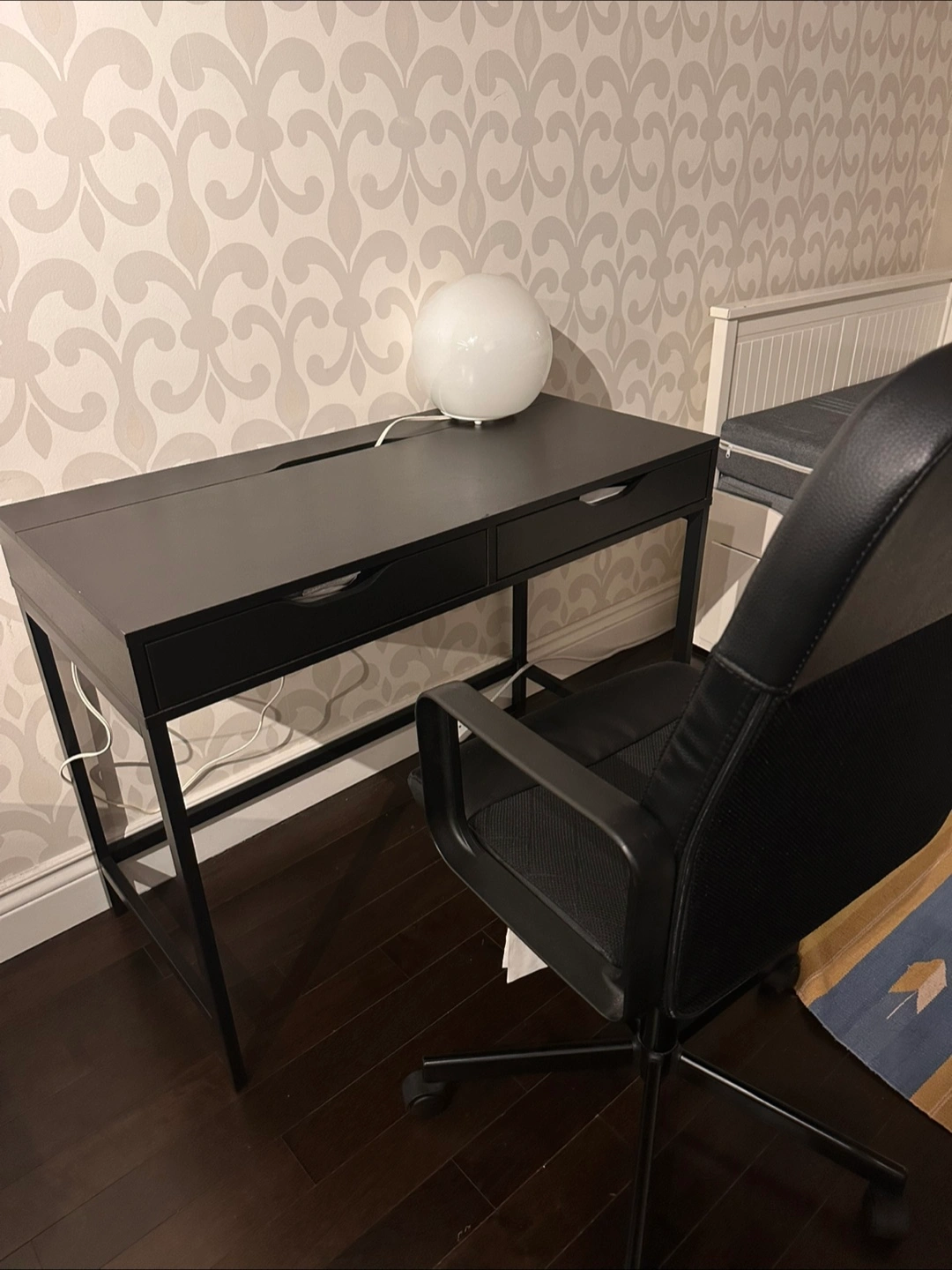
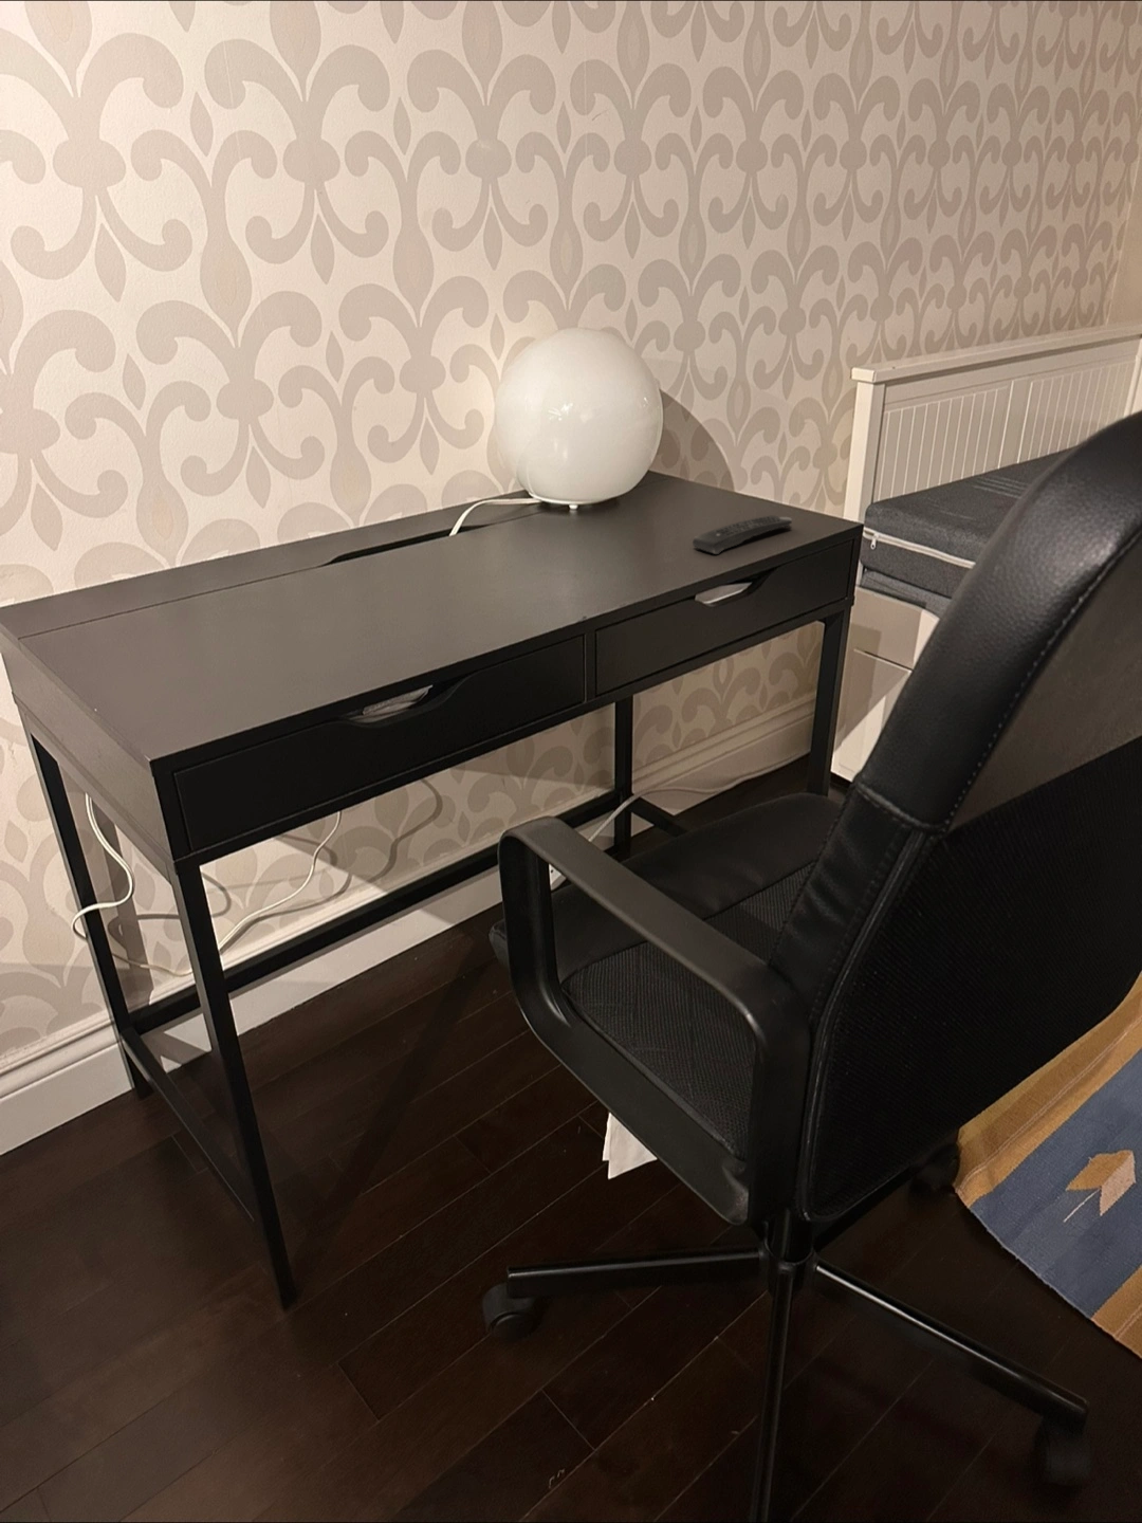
+ remote control [691,514,793,555]
